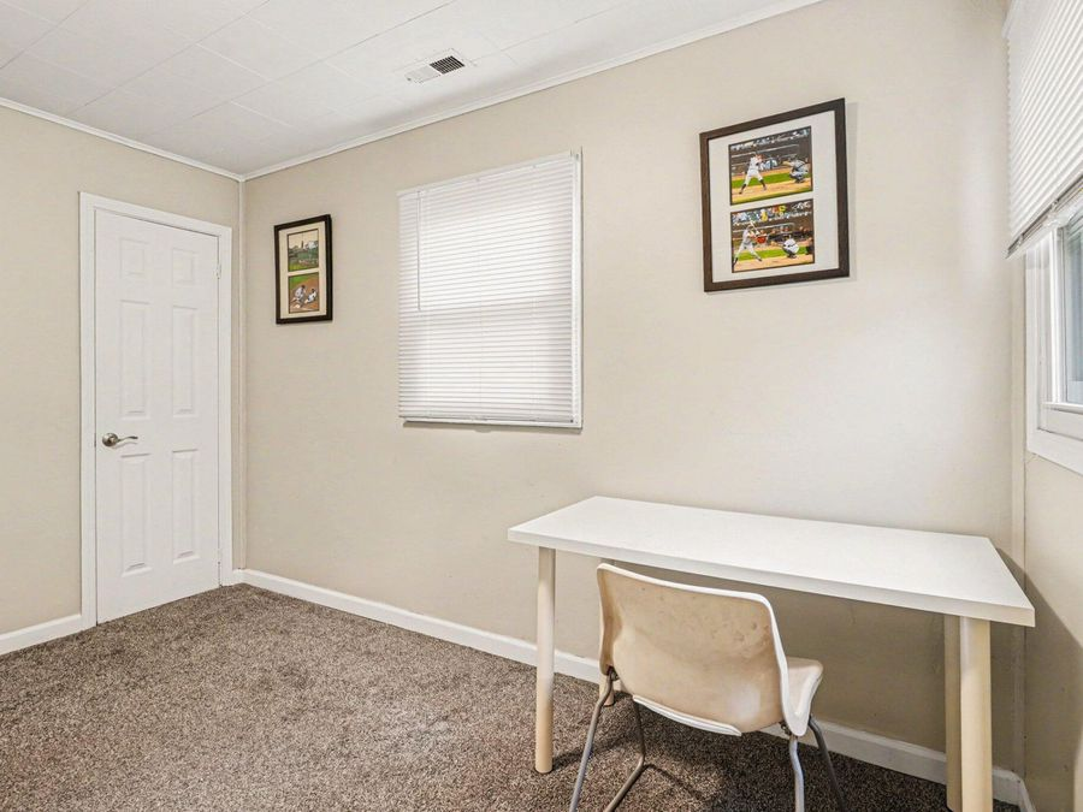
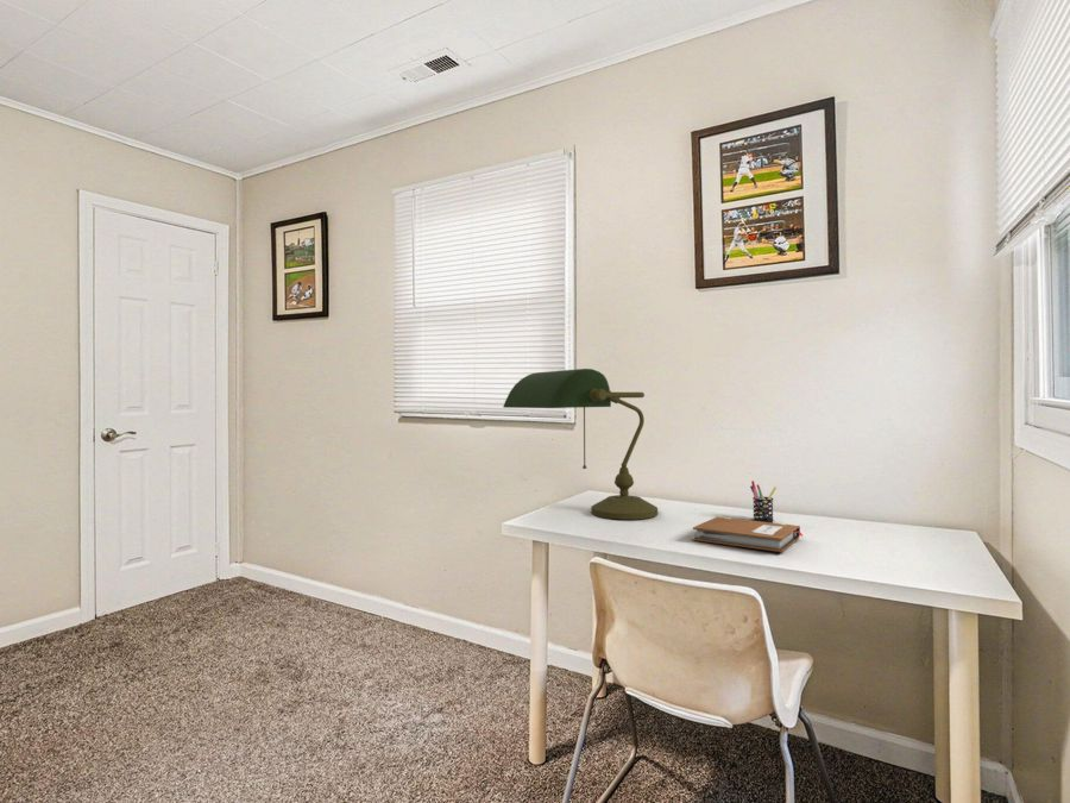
+ desk lamp [502,368,659,521]
+ pen holder [749,479,778,523]
+ notebook [692,515,804,553]
